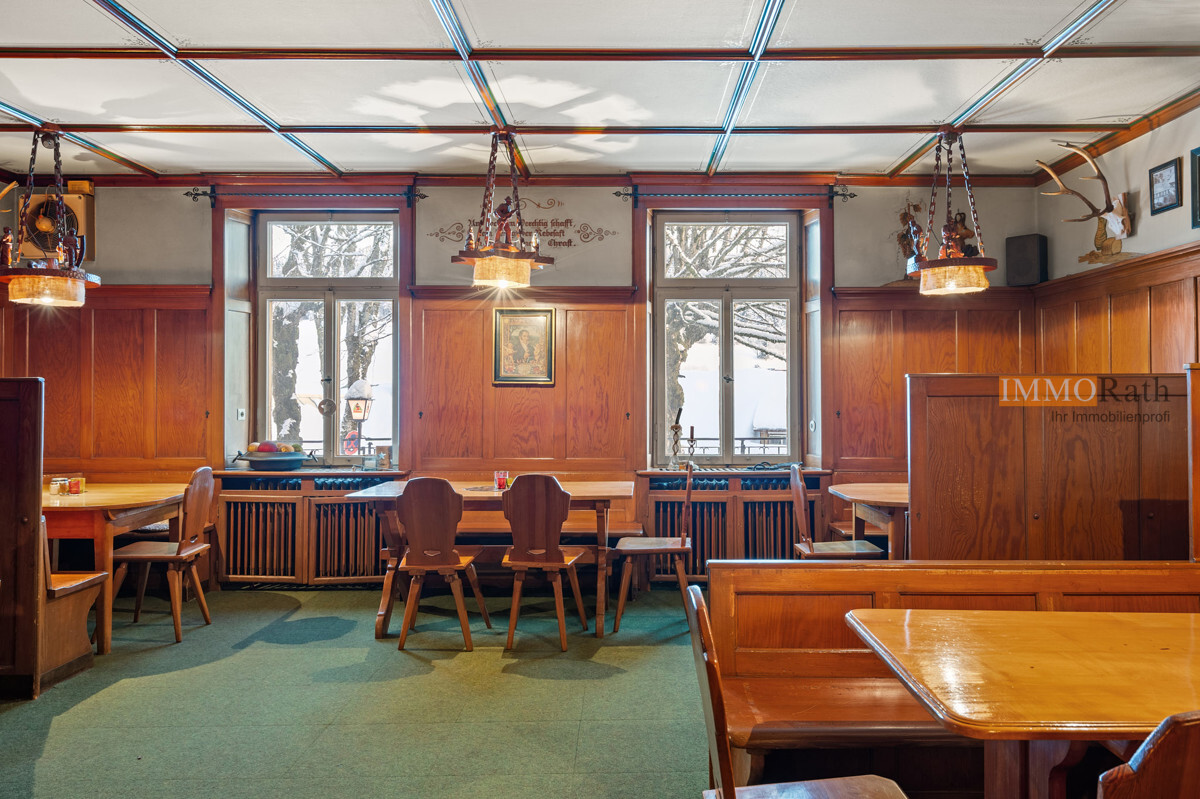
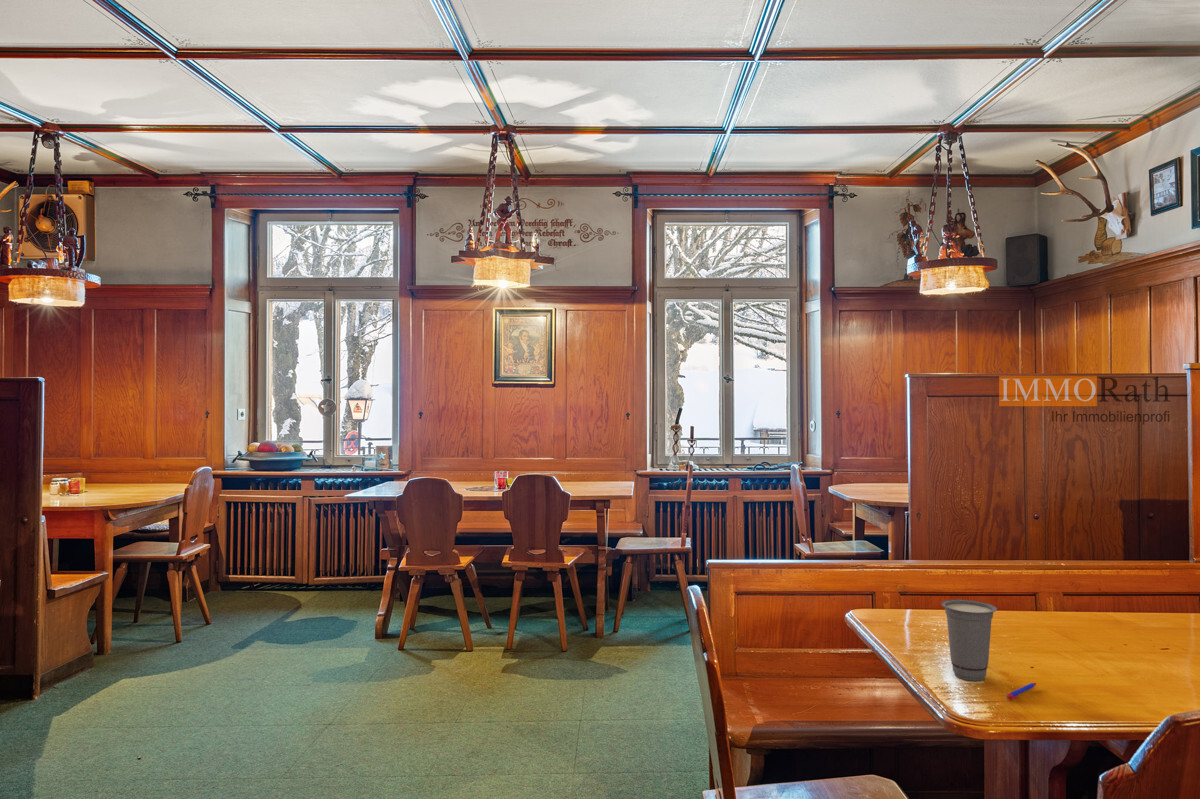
+ pen [1006,682,1038,701]
+ cup [940,599,998,682]
